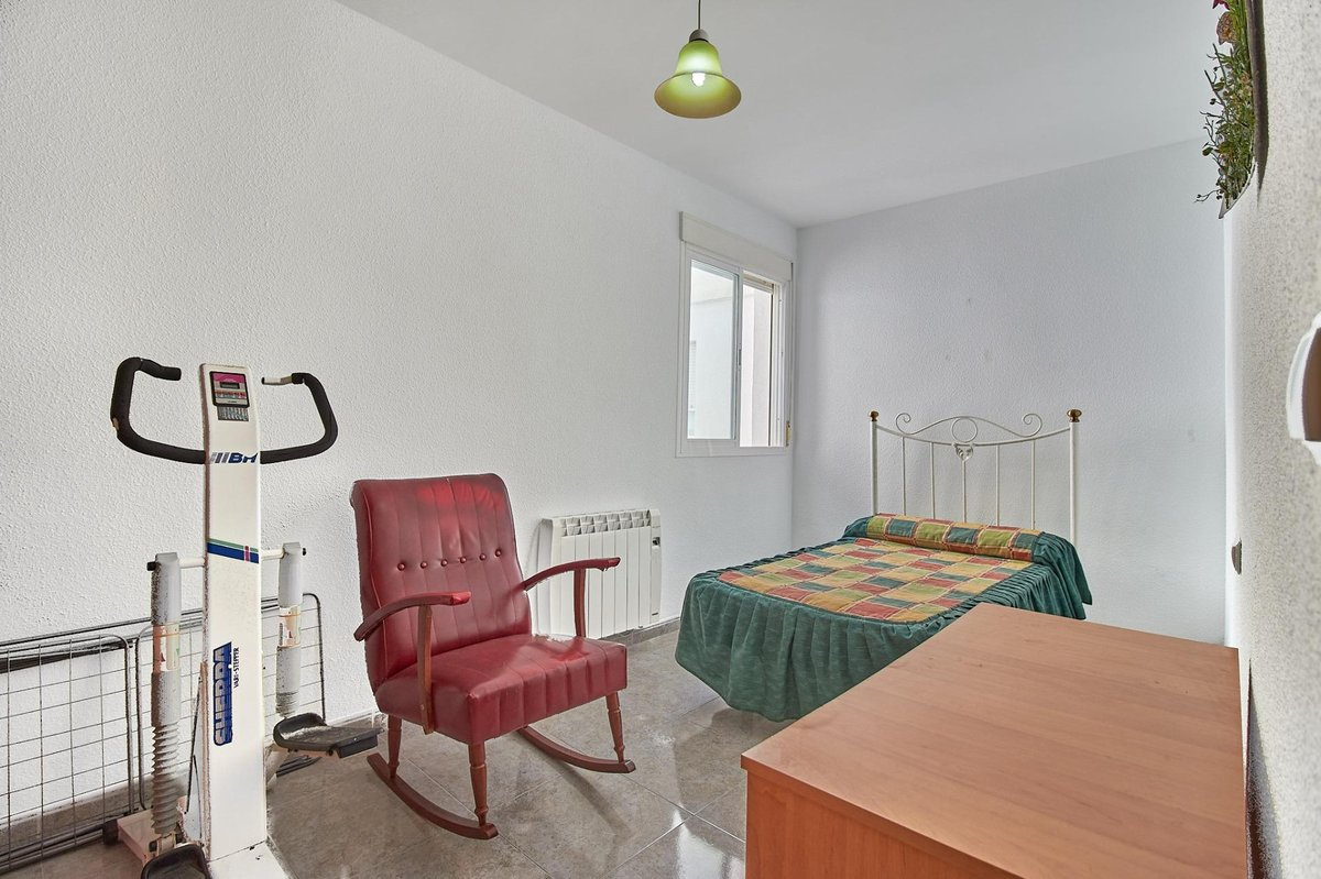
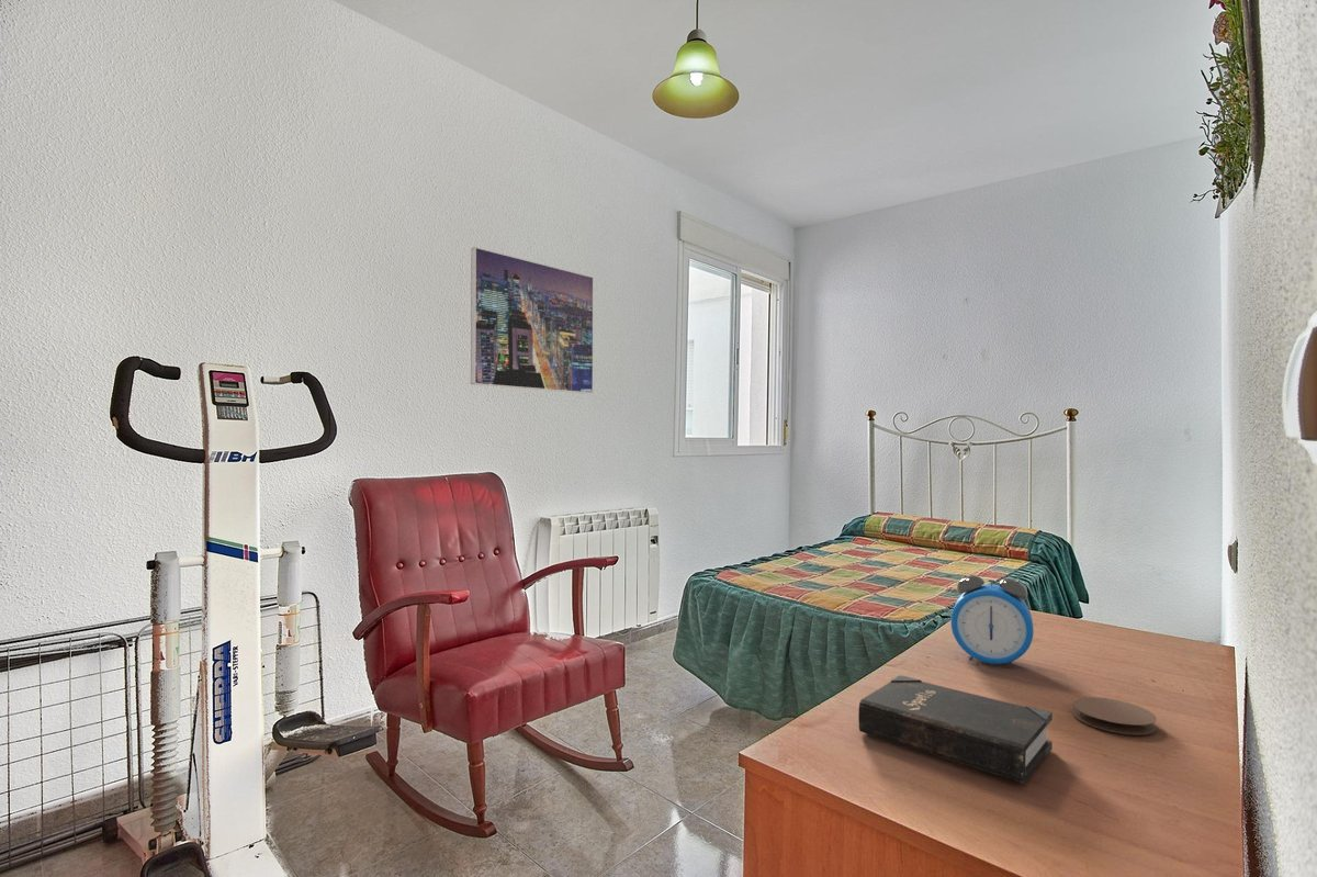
+ coaster [1071,696,1158,735]
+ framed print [470,246,595,394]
+ alarm clock [949,574,1035,667]
+ hardback book [857,674,1054,784]
